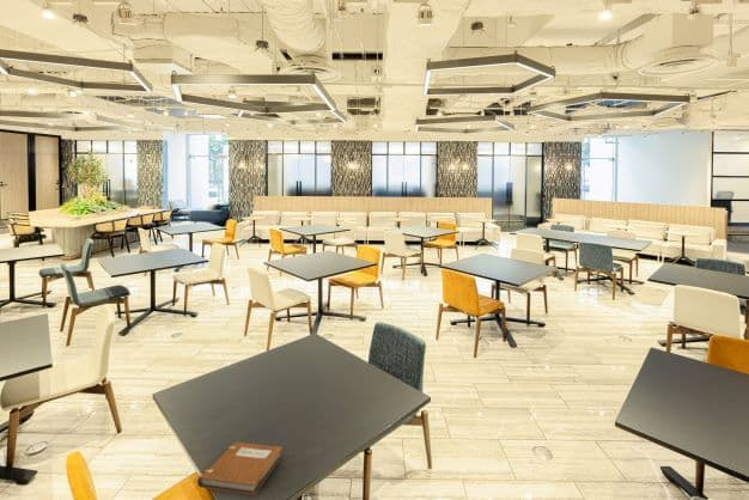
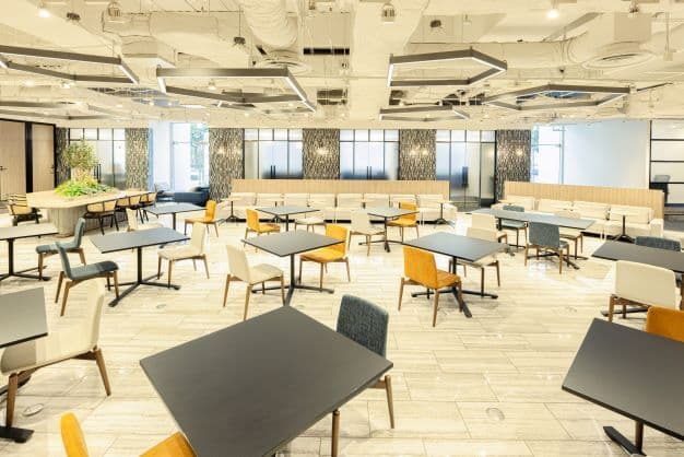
- notebook [196,441,284,496]
